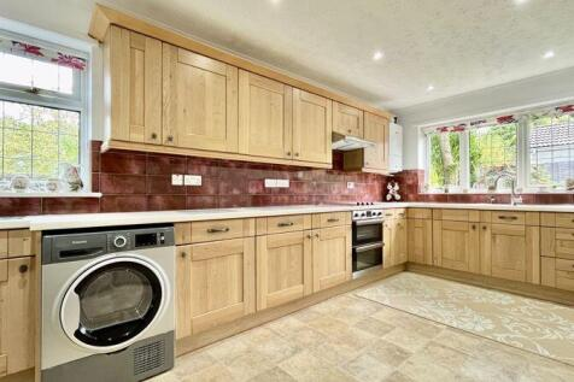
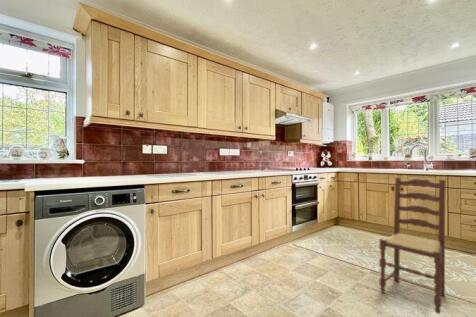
+ dining chair [379,176,447,315]
